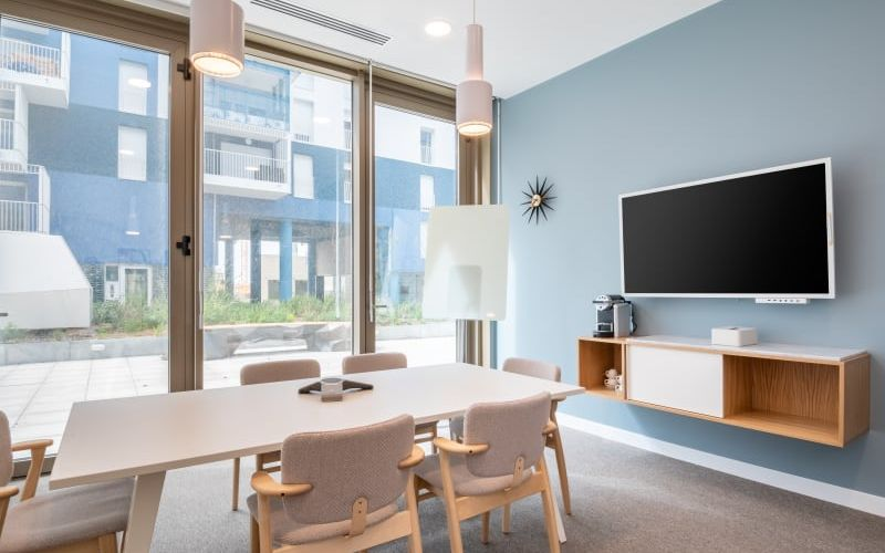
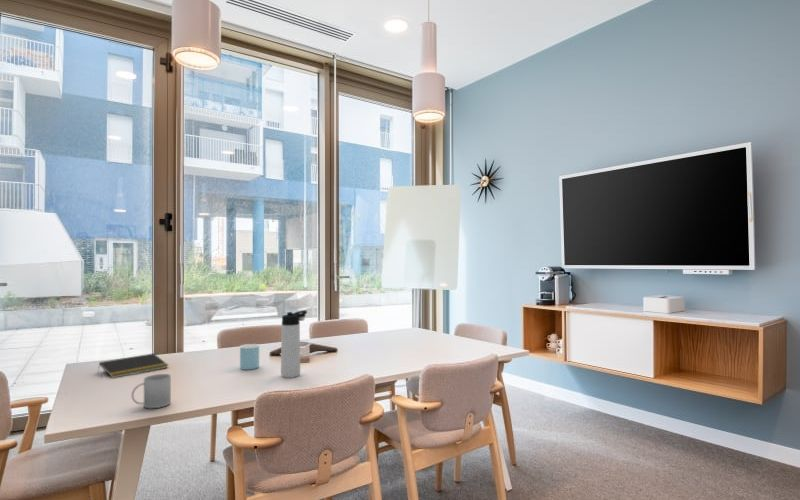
+ notepad [97,352,169,379]
+ thermos bottle [280,309,308,379]
+ mug [239,343,260,371]
+ mug [131,373,172,409]
